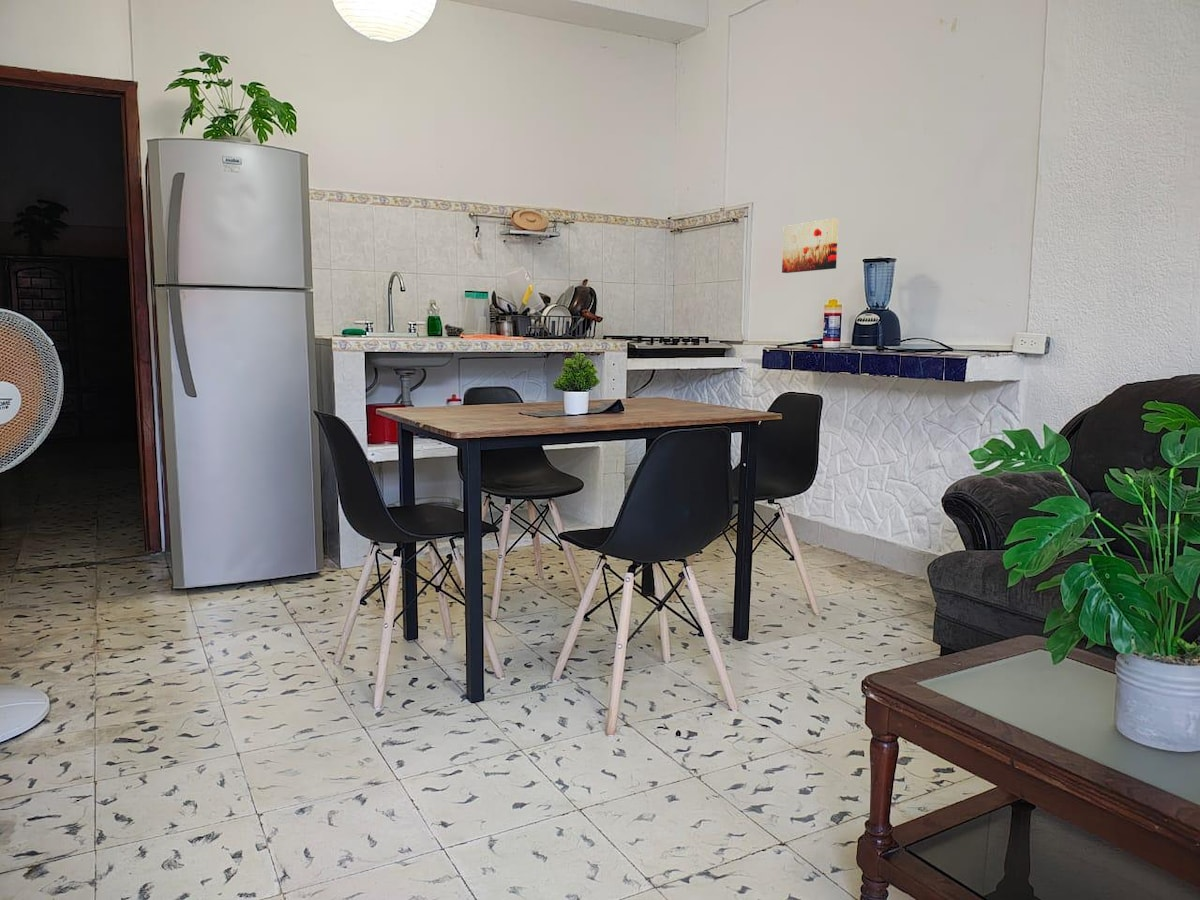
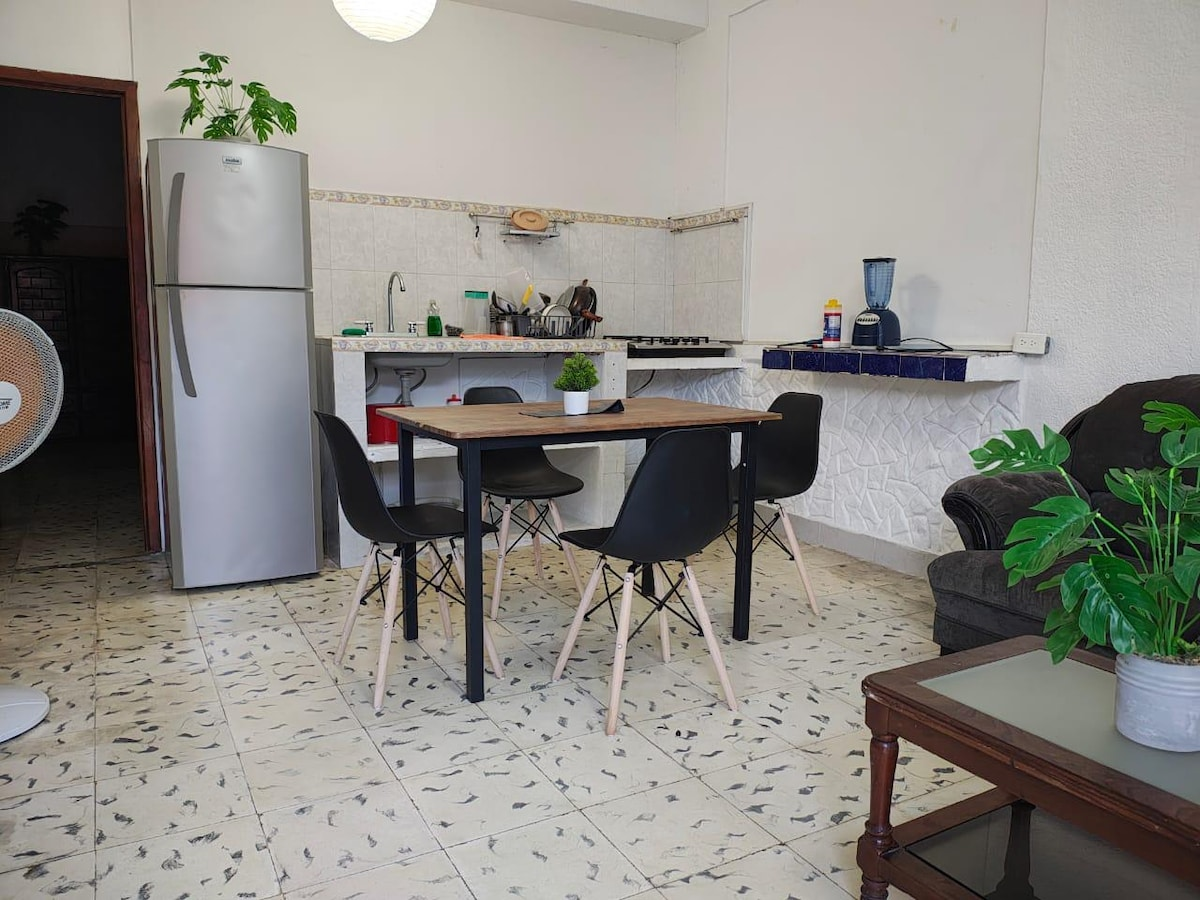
- wall art [781,218,839,274]
